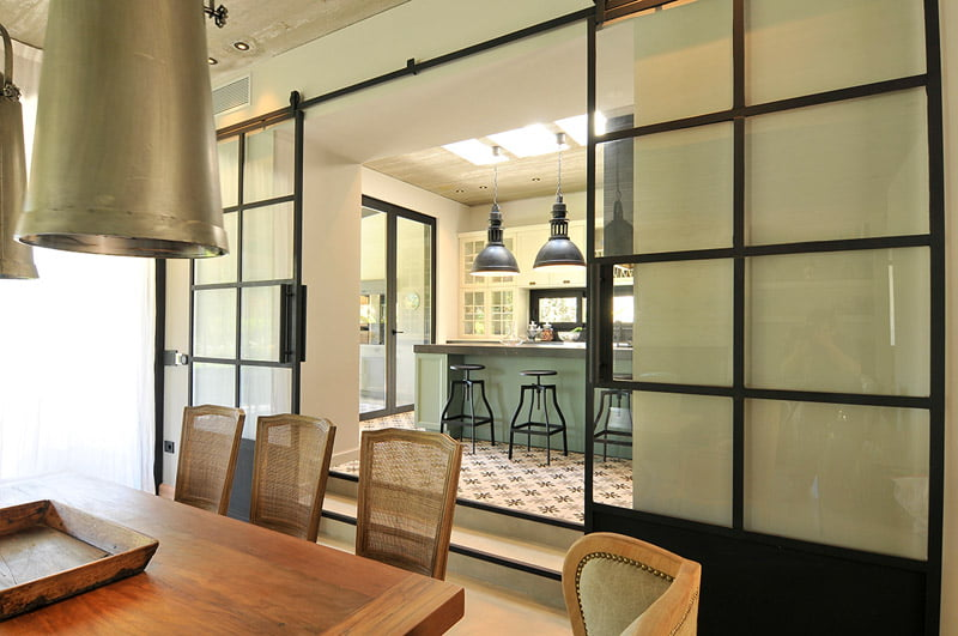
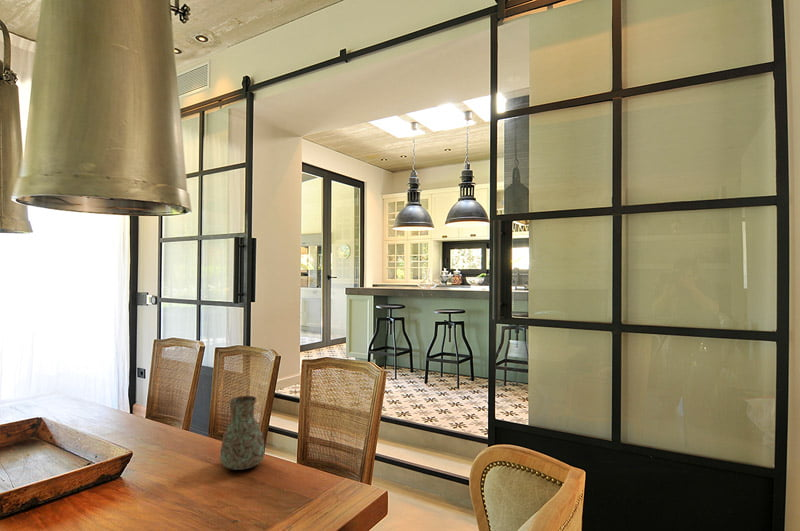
+ decorative vase [219,395,266,471]
